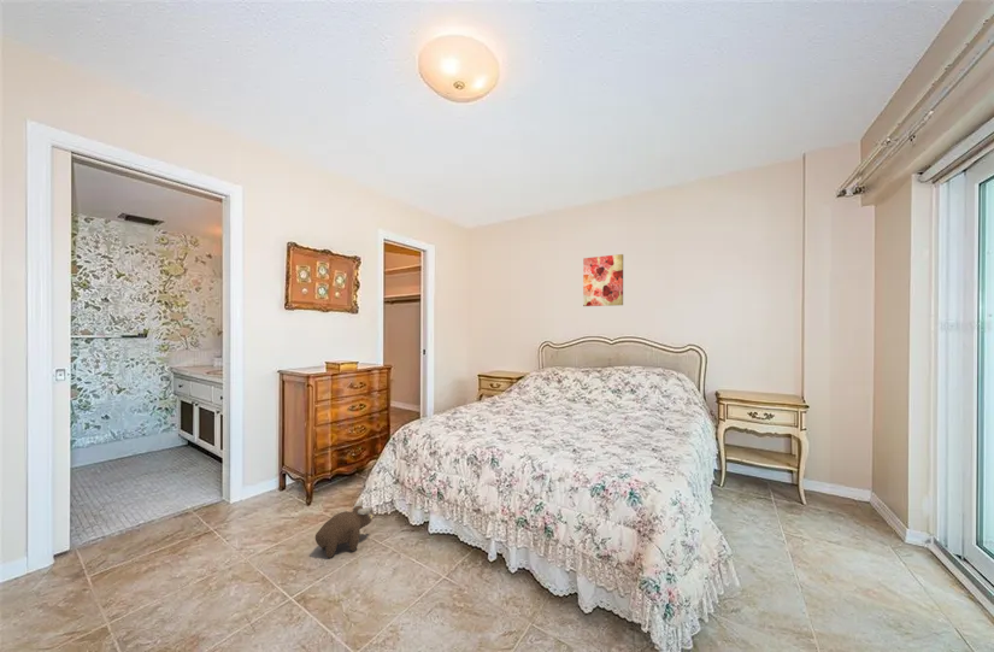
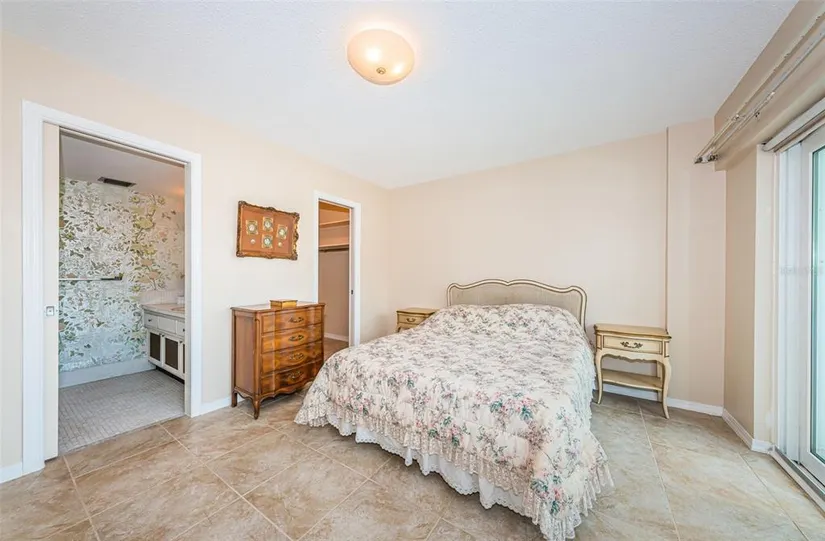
- plush toy [314,499,374,559]
- wall art [582,253,624,307]
